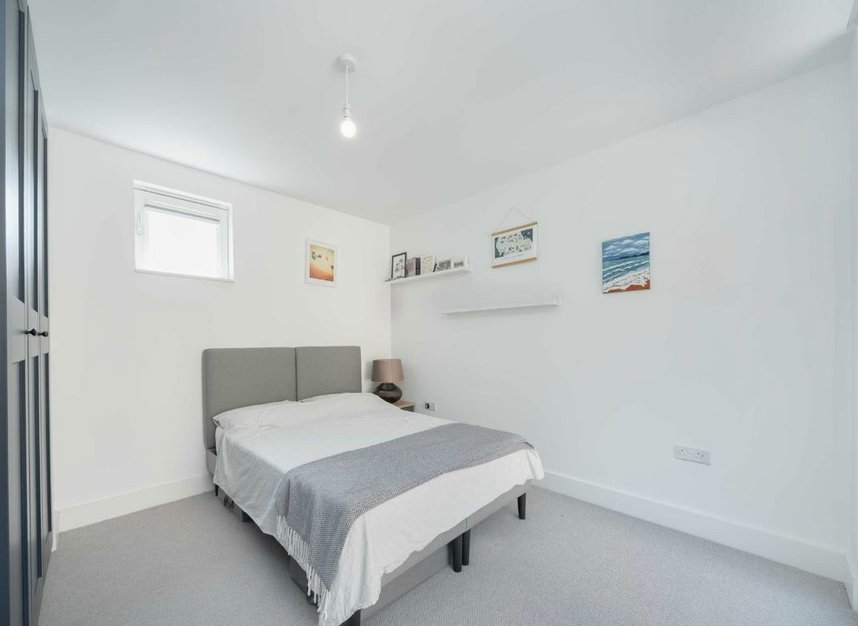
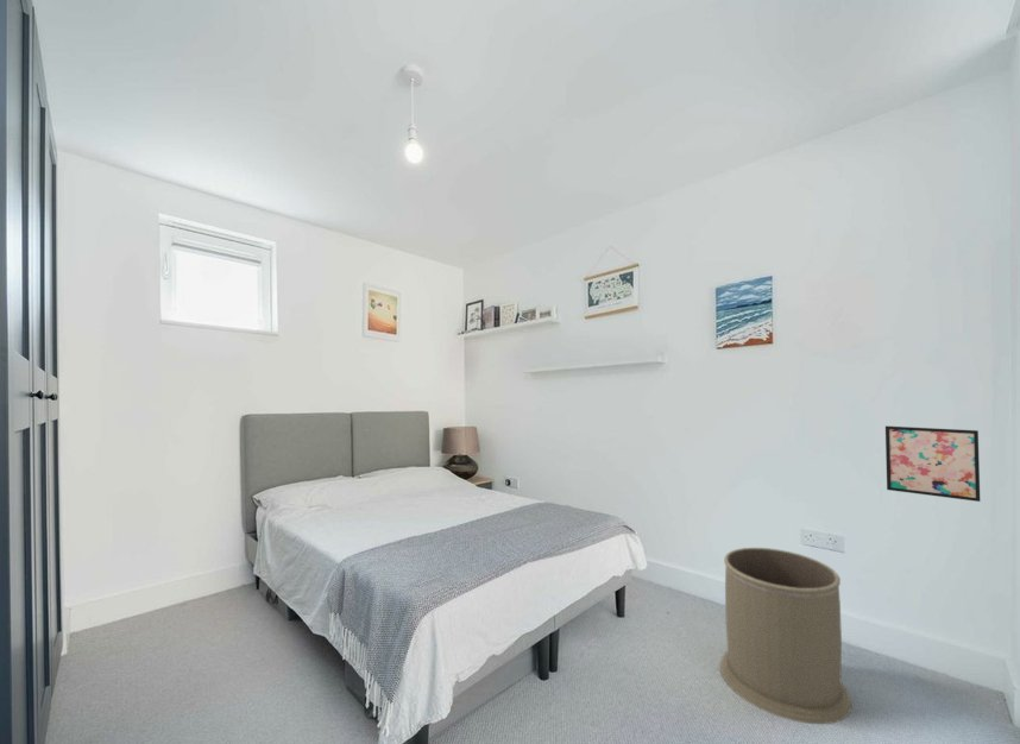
+ wall art [884,425,981,503]
+ trash can [719,547,852,725]
